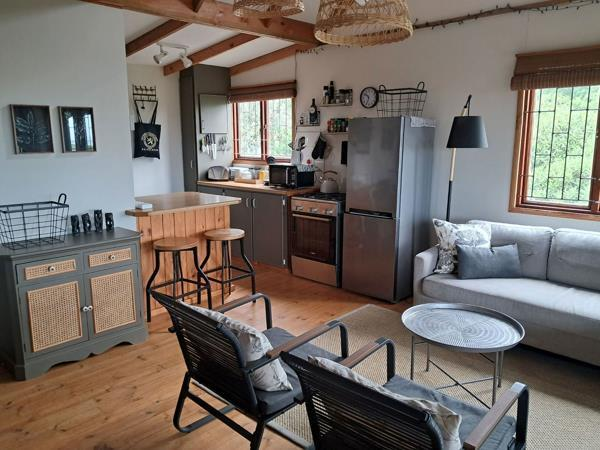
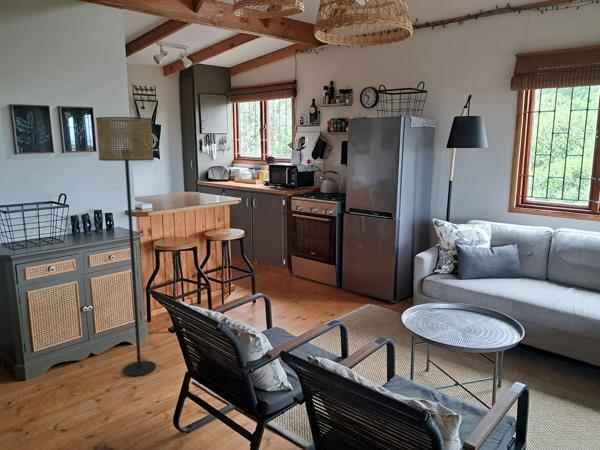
+ floor lamp [95,116,157,377]
